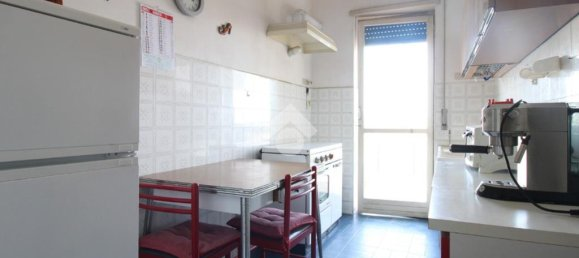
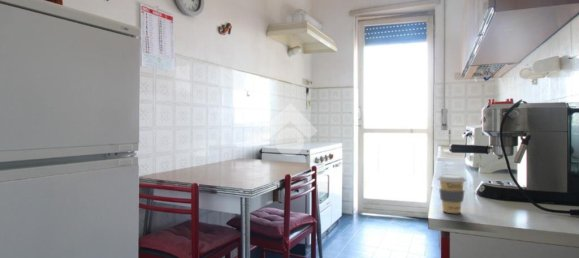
+ coffee cup [436,174,467,214]
